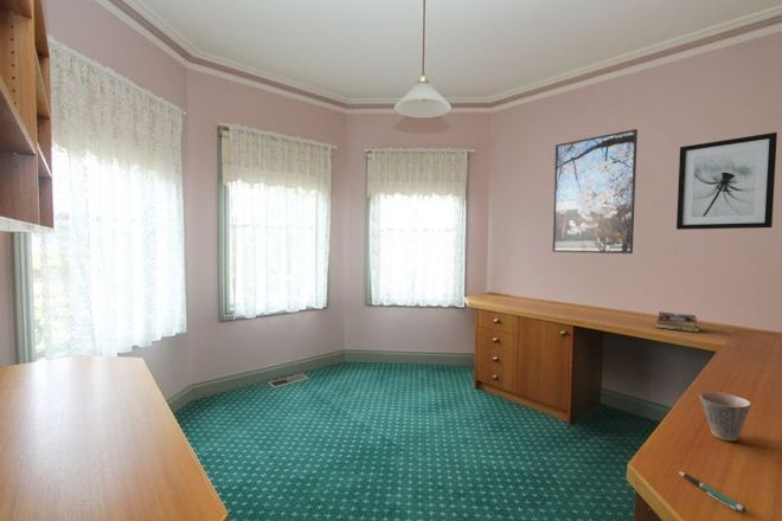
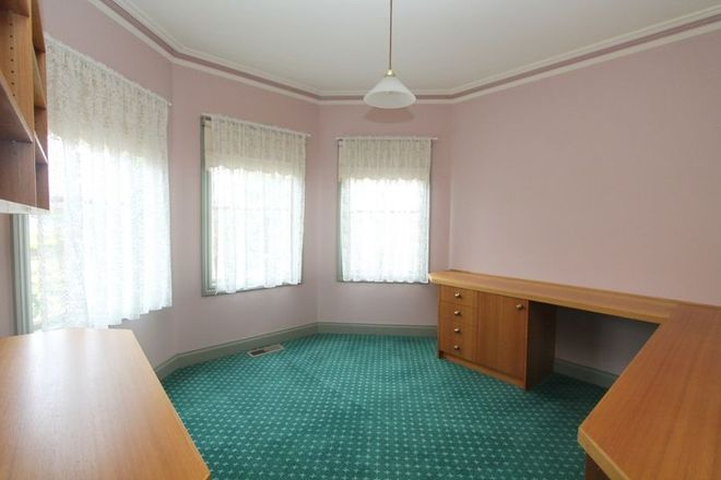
- books [654,310,700,333]
- pen [678,470,746,513]
- cup [699,391,752,442]
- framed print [551,128,639,255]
- wall art [675,131,778,231]
